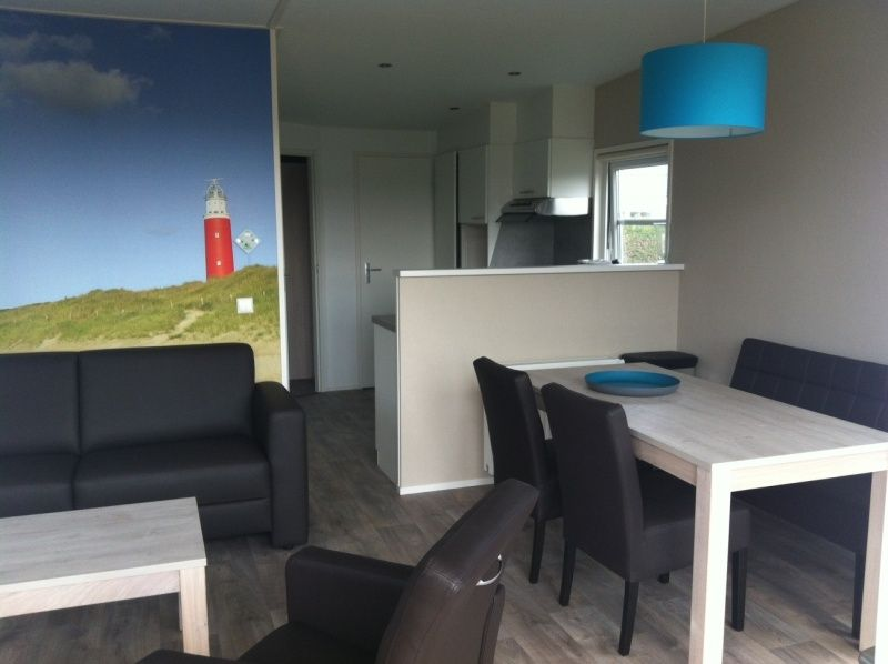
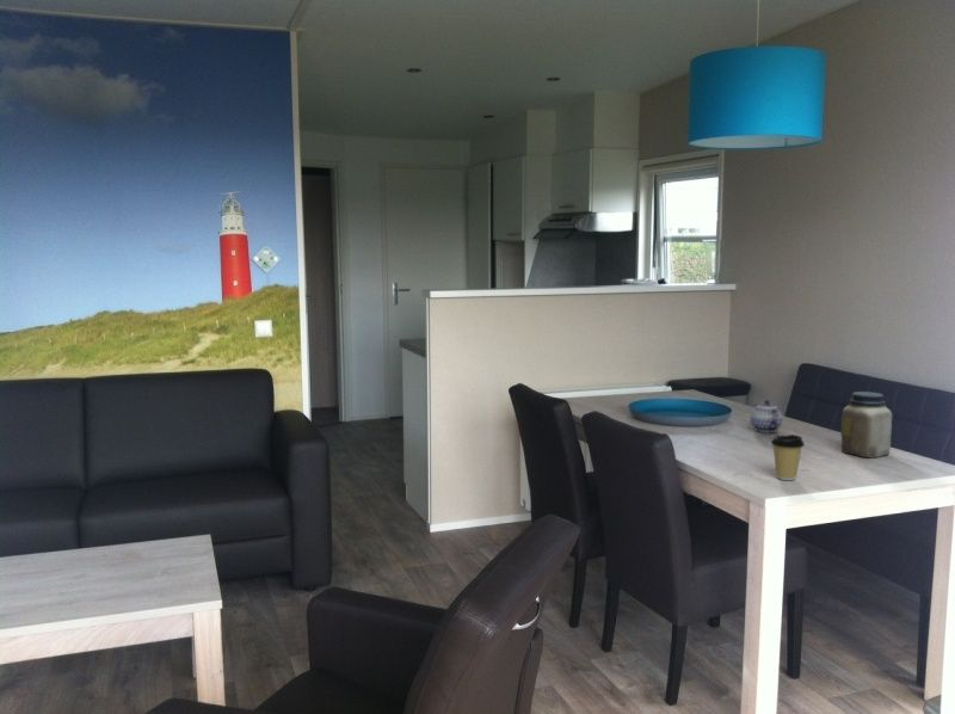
+ teapot [748,399,783,433]
+ jar [840,390,893,460]
+ coffee cup [770,433,806,481]
